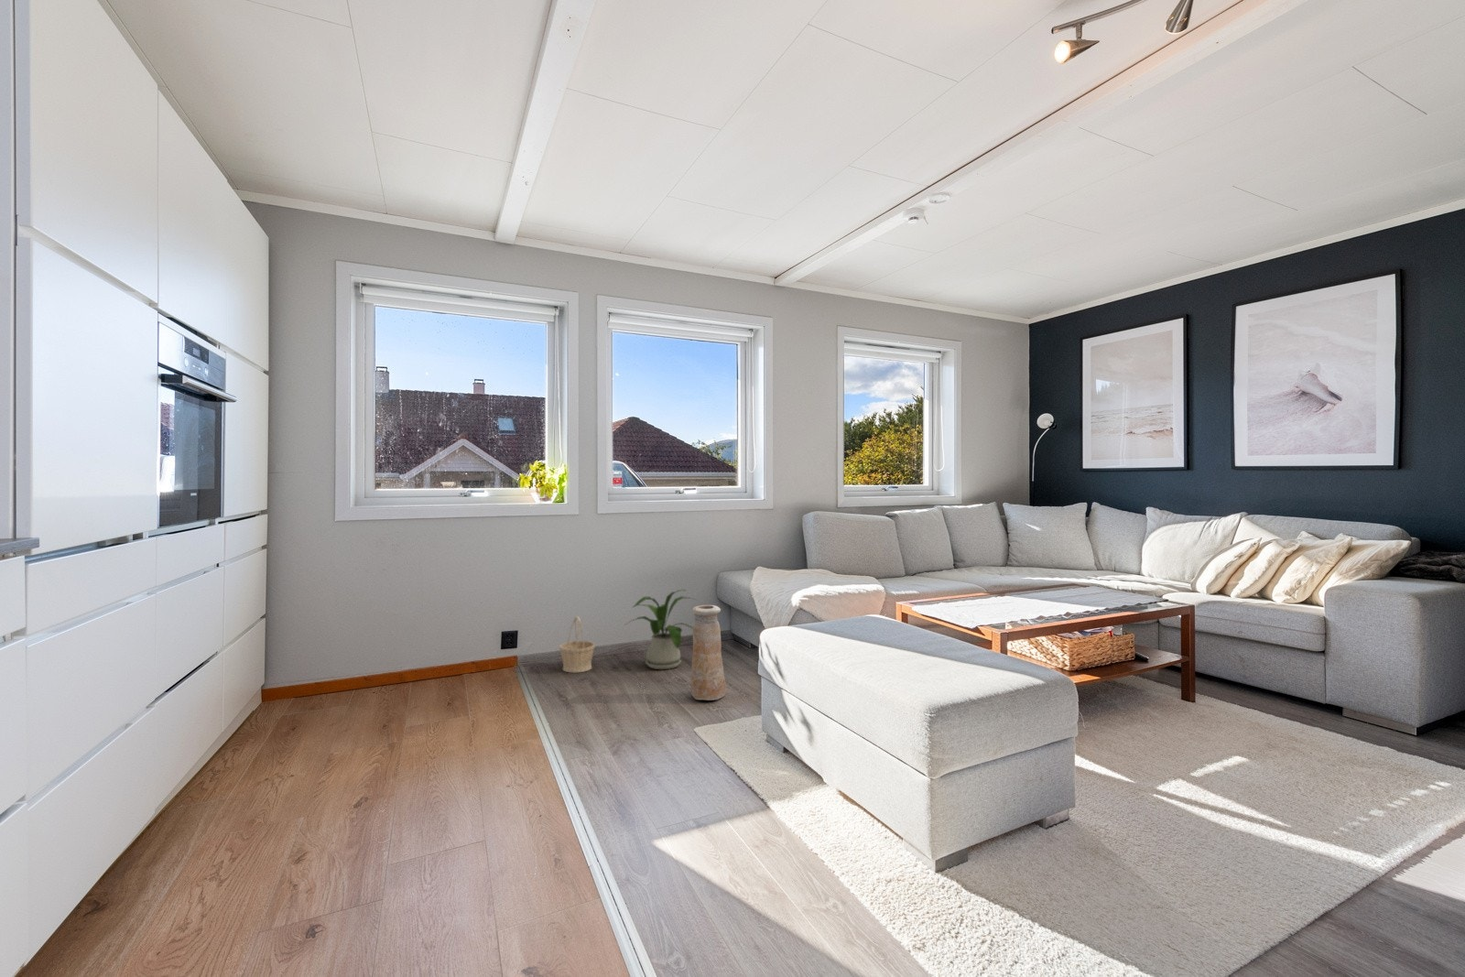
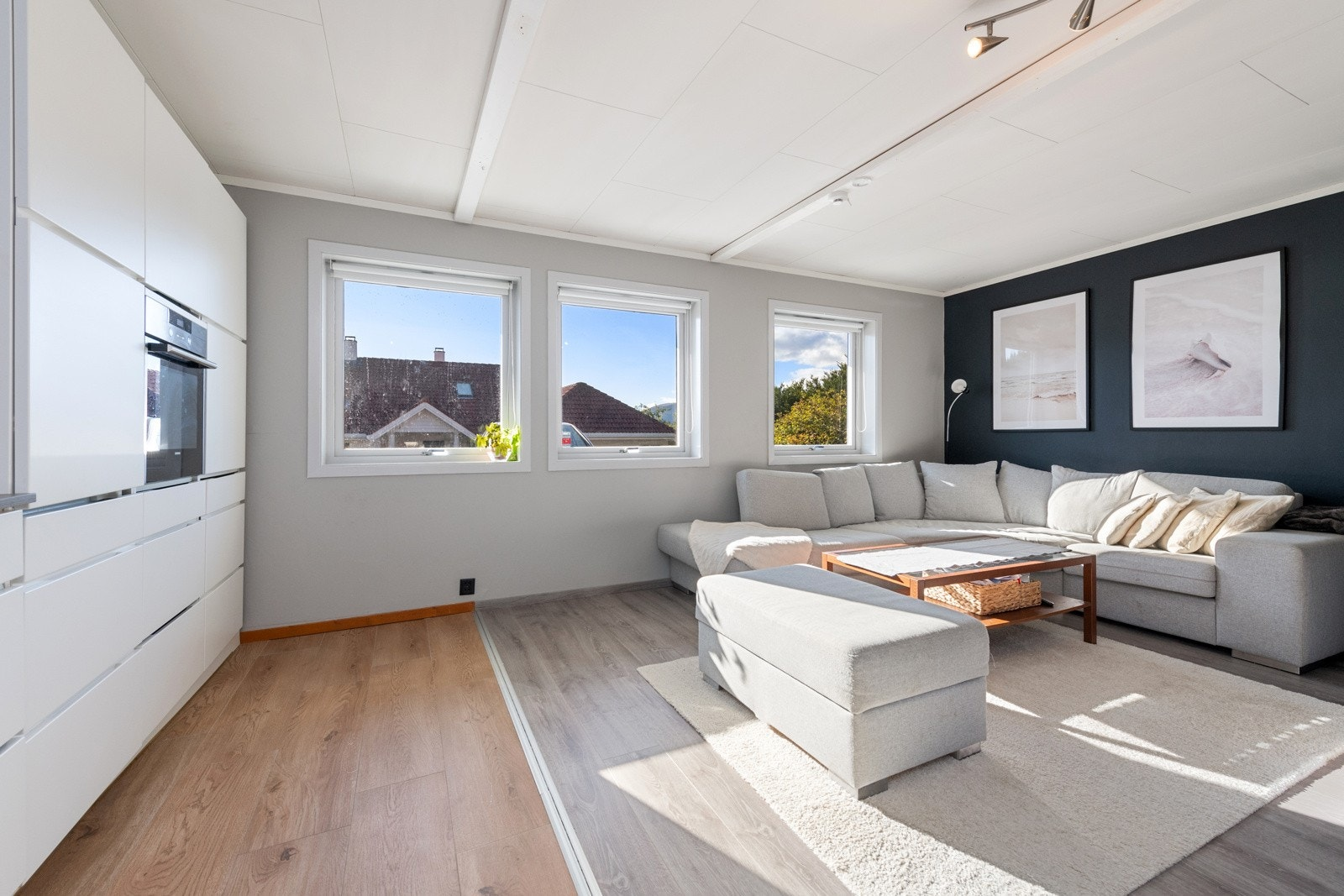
- basket [558,615,596,673]
- vase [690,604,727,701]
- house plant [623,589,697,671]
